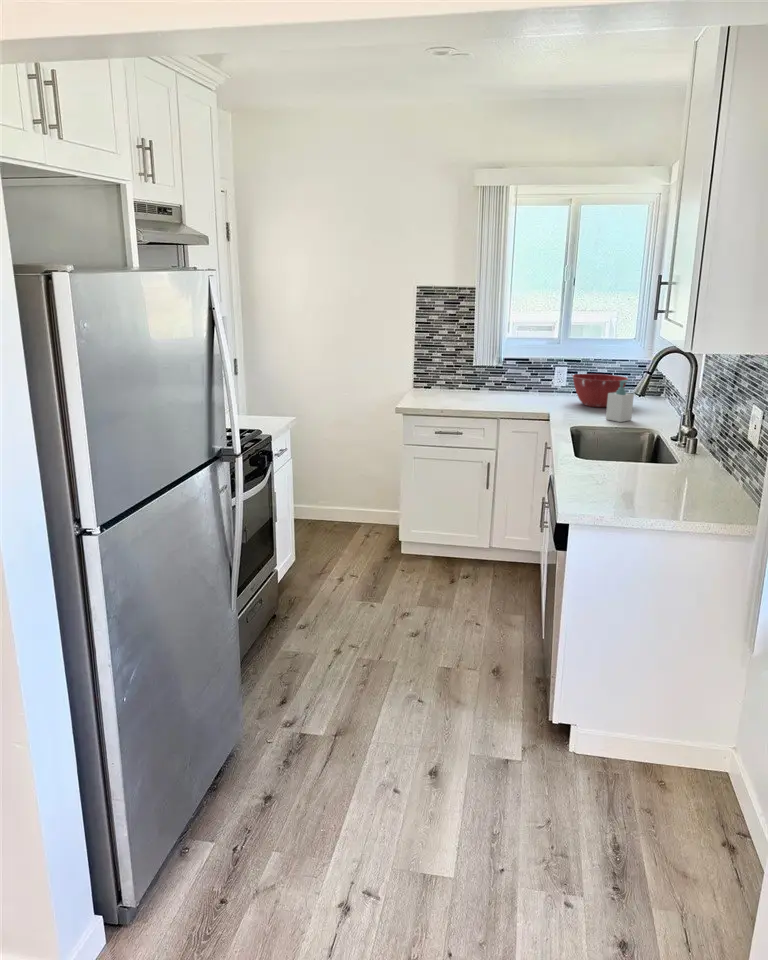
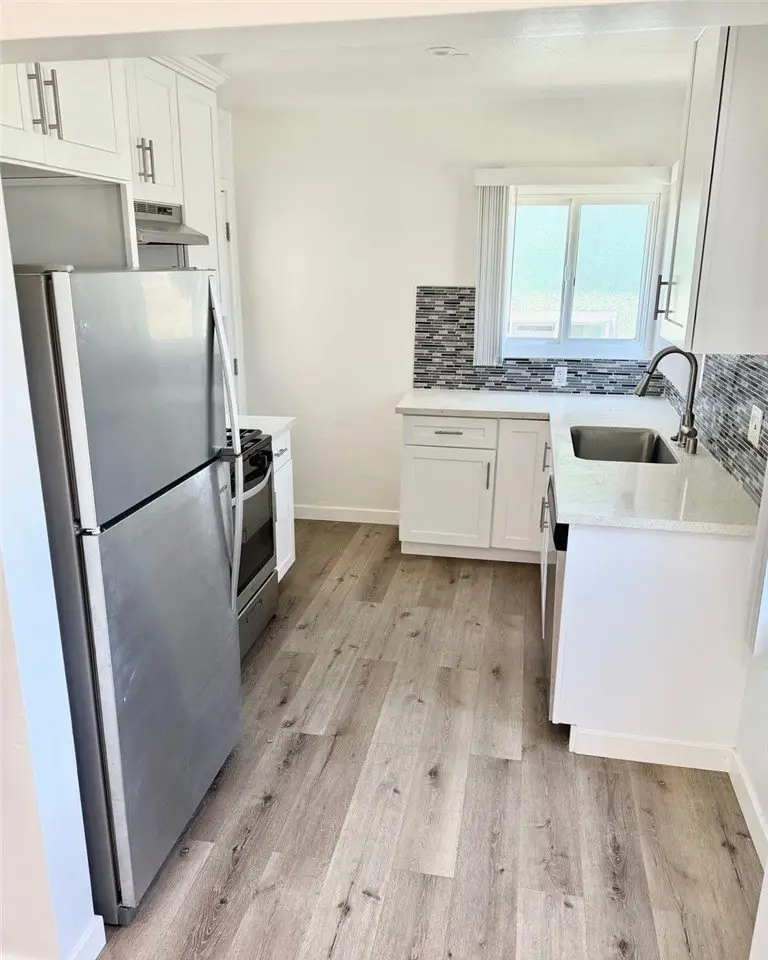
- soap bottle [605,379,635,423]
- mixing bowl [571,373,629,408]
